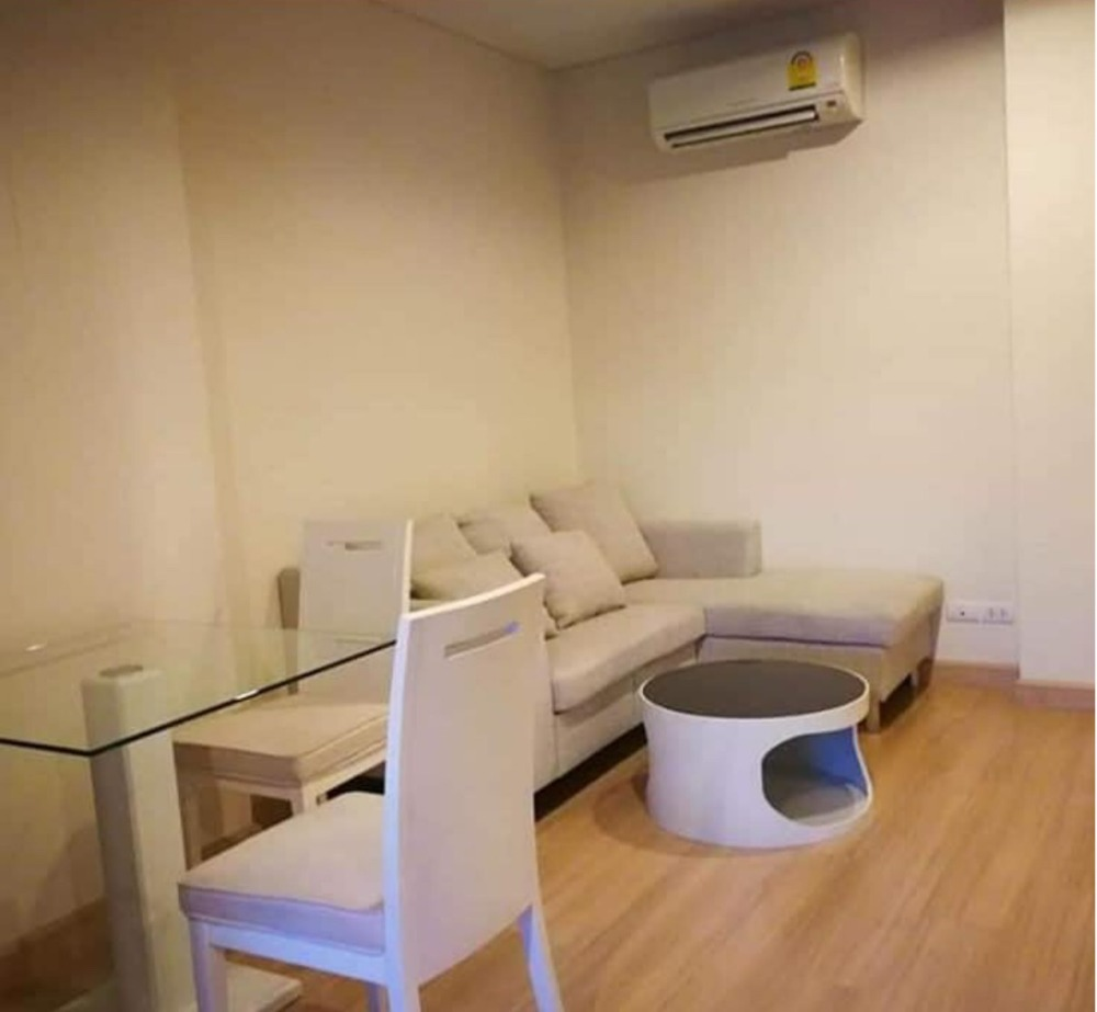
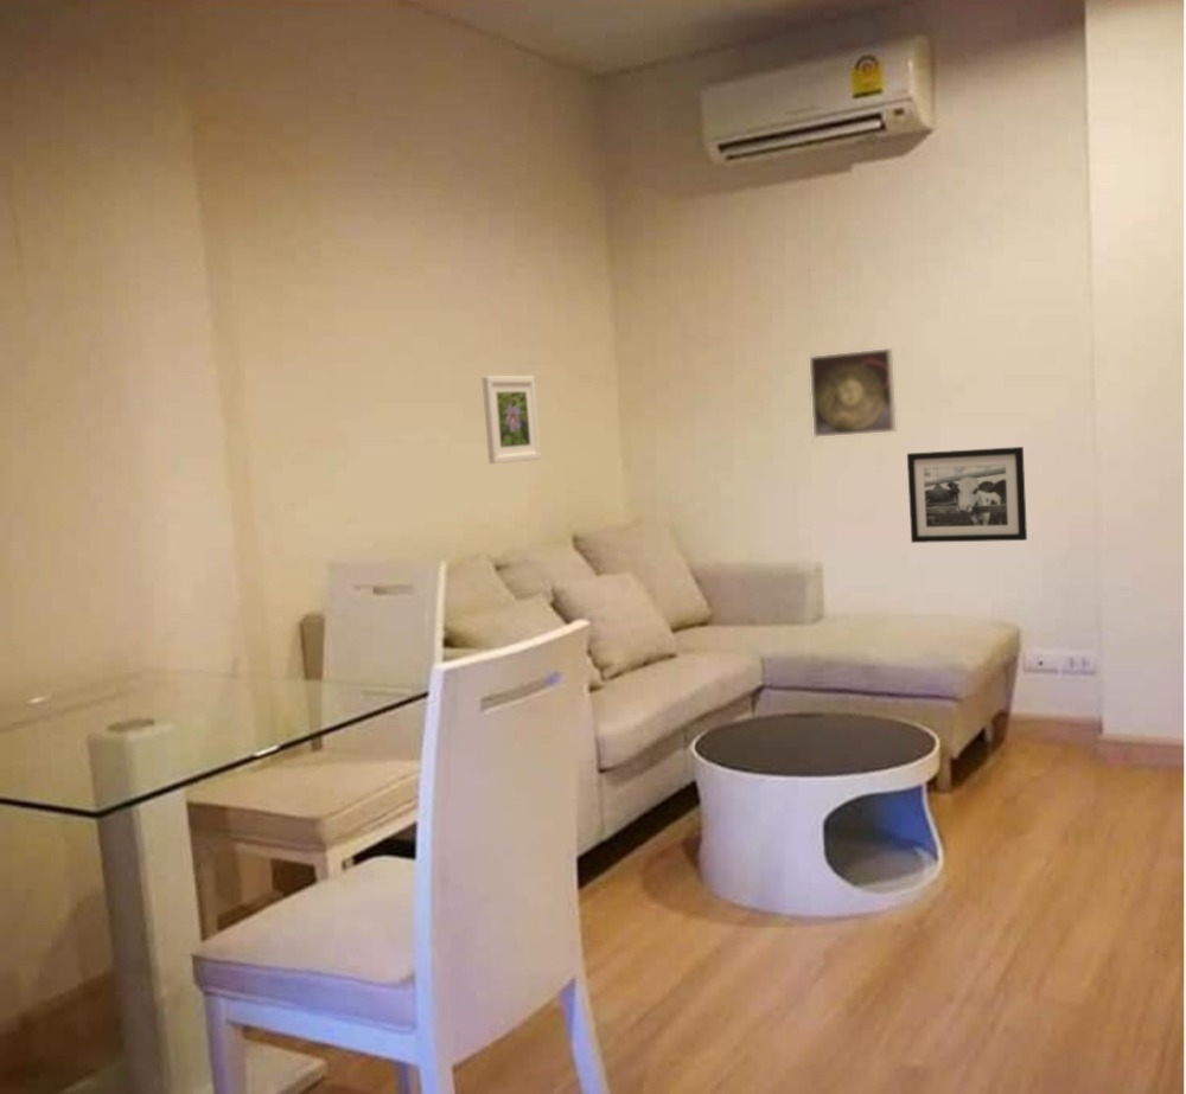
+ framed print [480,375,542,465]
+ picture frame [906,446,1028,544]
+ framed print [809,347,897,439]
